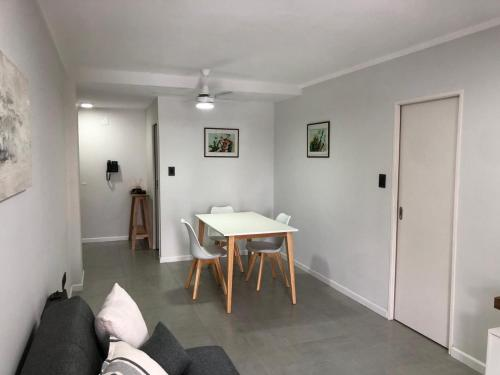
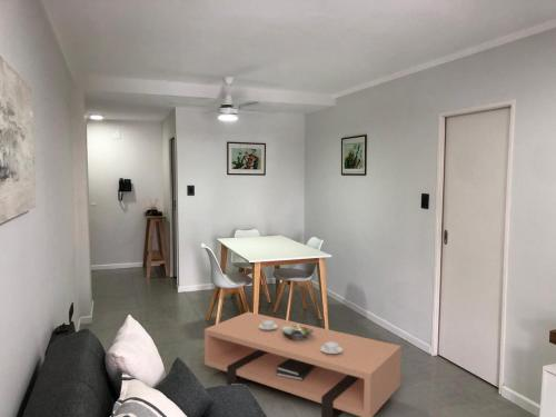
+ decorative bowl [281,324,314,341]
+ coffee table [203,311,403,417]
